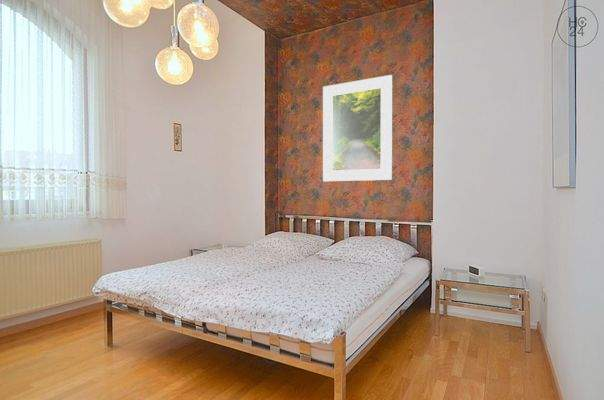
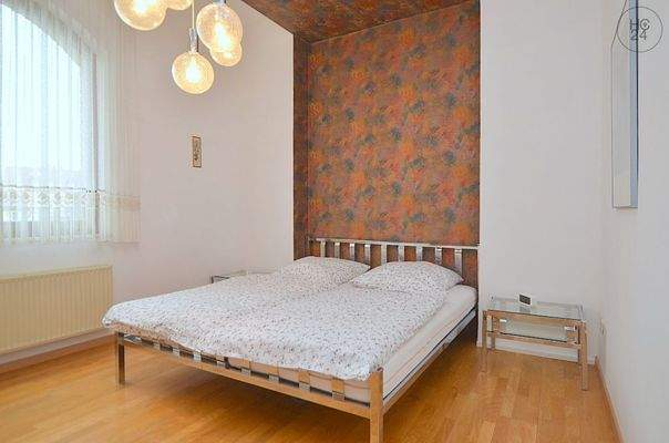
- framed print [322,74,393,182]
